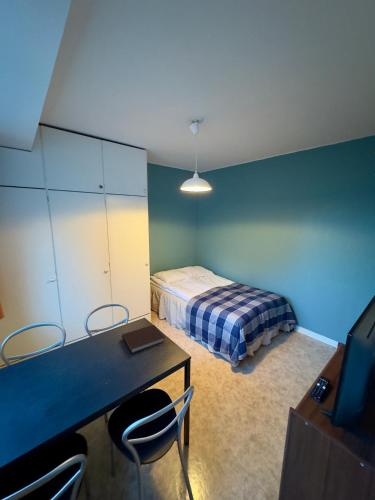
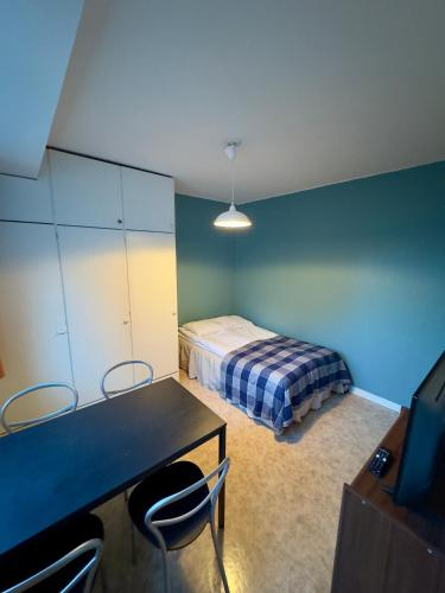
- notebook [121,324,166,355]
